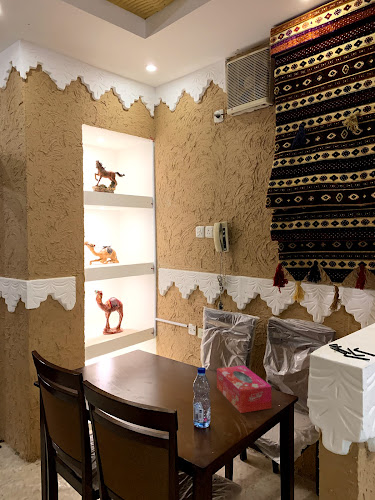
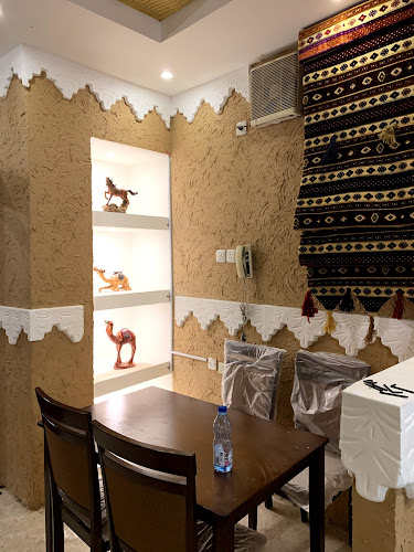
- tissue box [216,364,273,414]
